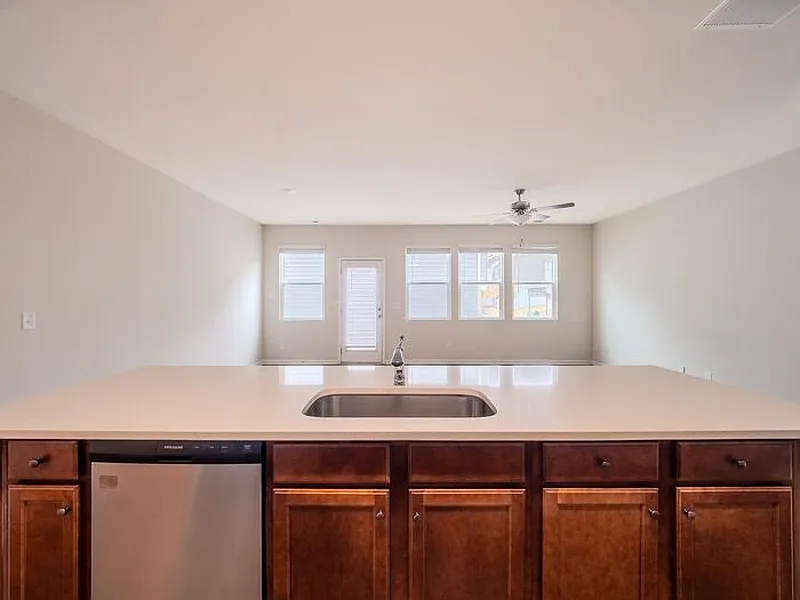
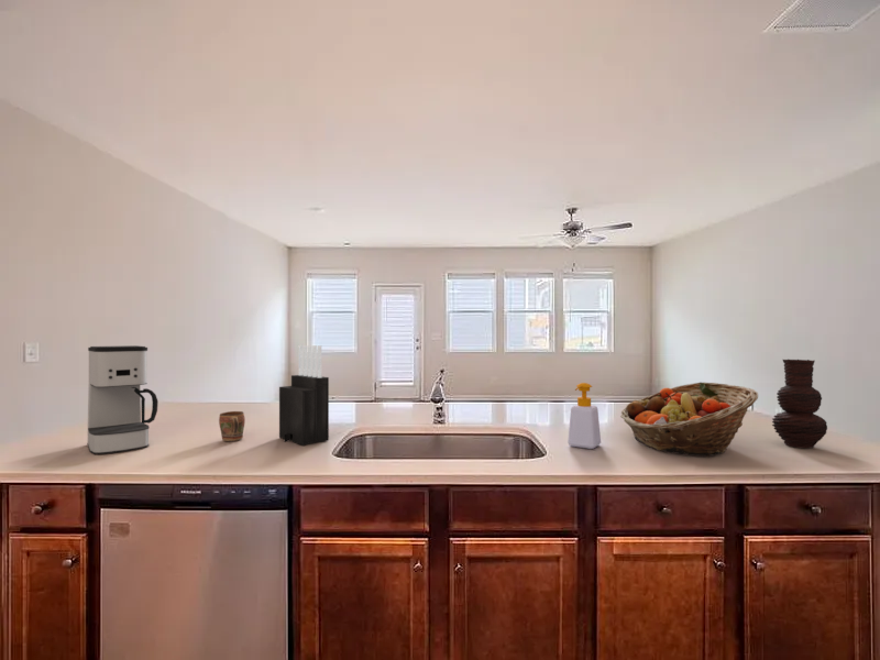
+ vase [771,359,828,449]
+ mug [218,410,246,442]
+ coffee maker [86,344,160,455]
+ knife block [278,344,330,447]
+ soap bottle [566,382,602,450]
+ fruit basket [619,382,759,458]
